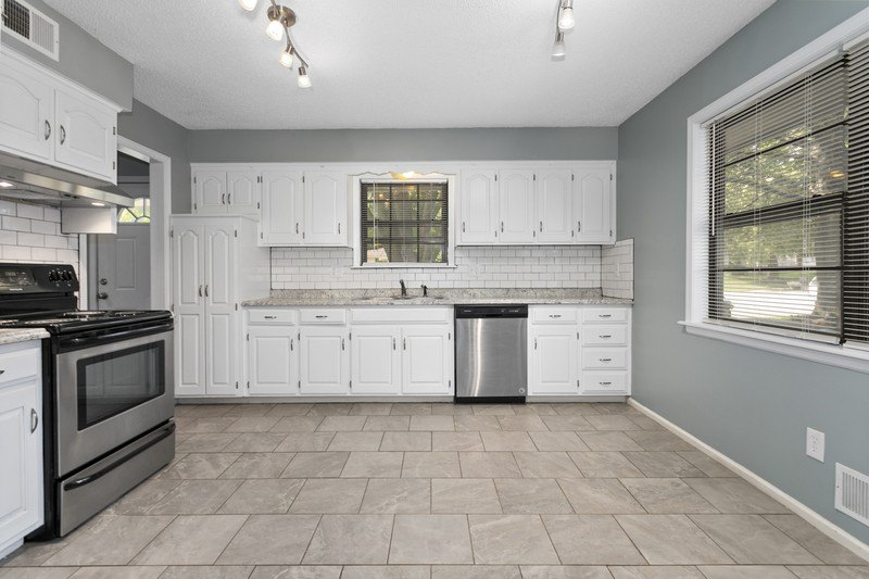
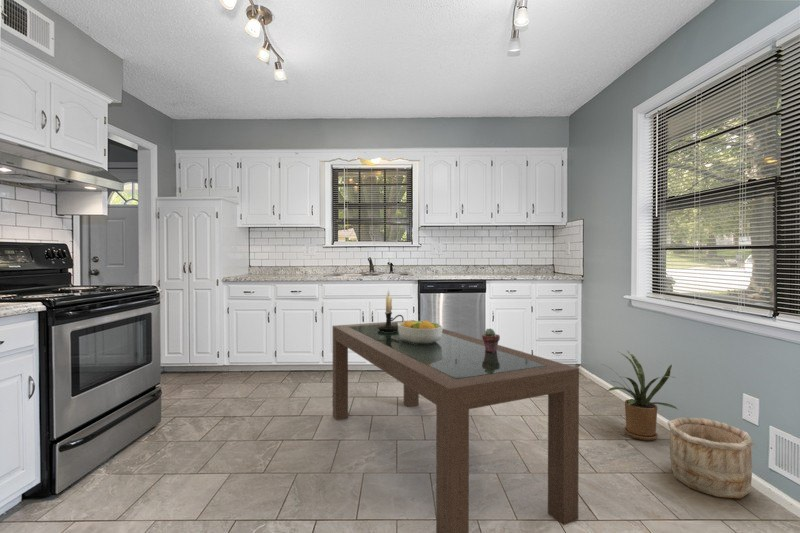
+ candle holder [378,288,405,332]
+ fruit bowl [398,319,444,344]
+ potted succulent [481,328,501,353]
+ dining table [332,319,580,533]
+ wooden bucket [666,417,755,500]
+ house plant [601,350,679,441]
